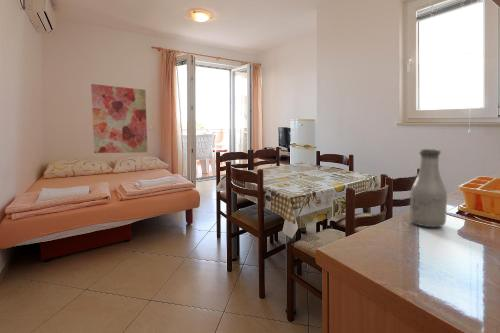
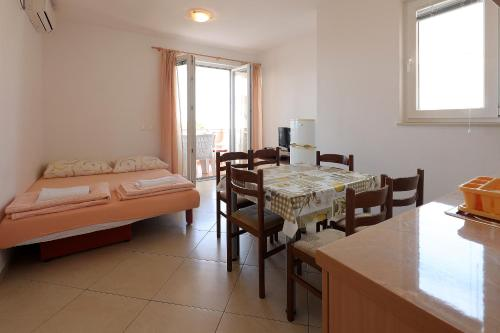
- bottle [409,148,448,228]
- wall art [90,83,149,154]
